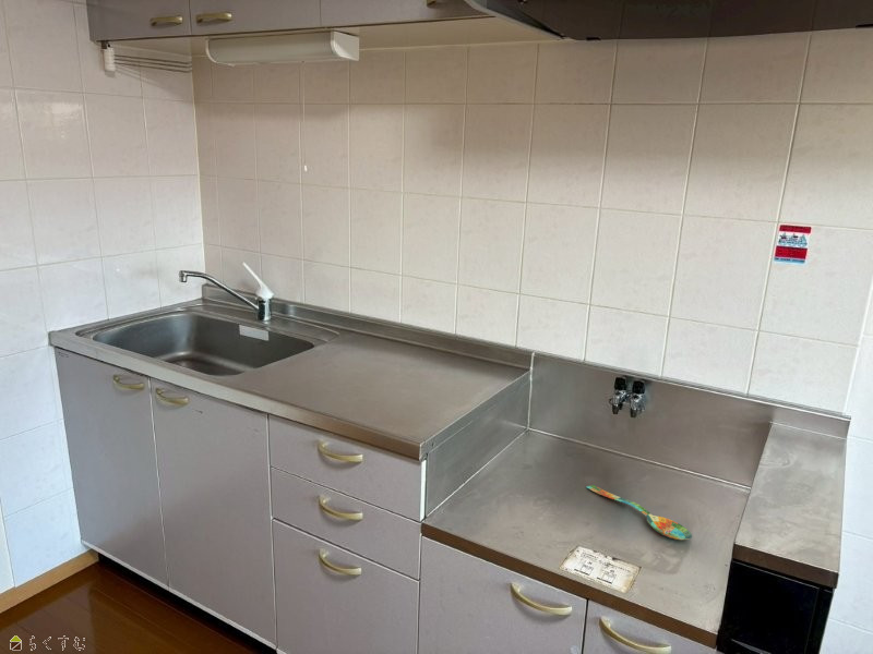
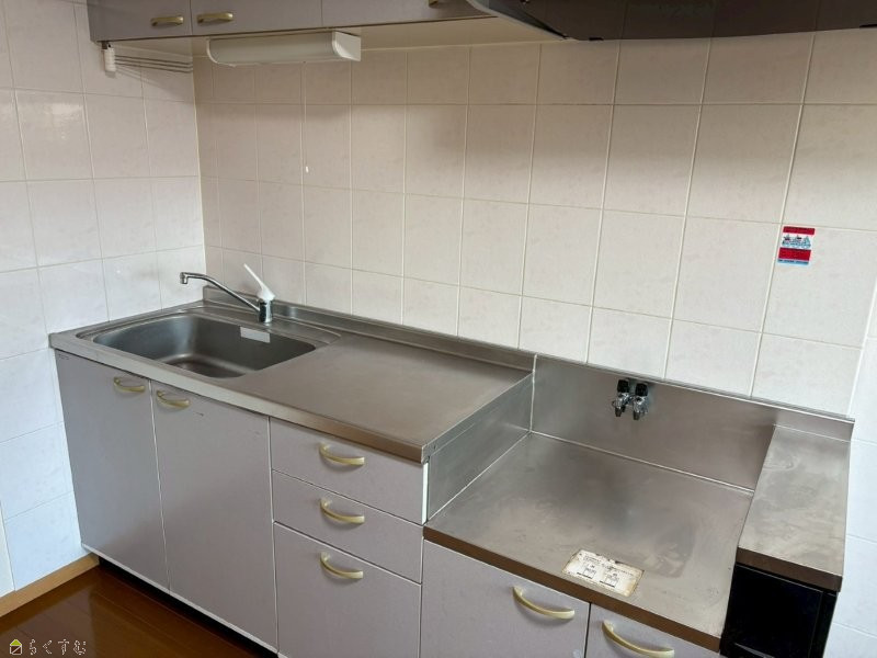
- spoon [585,484,693,541]
